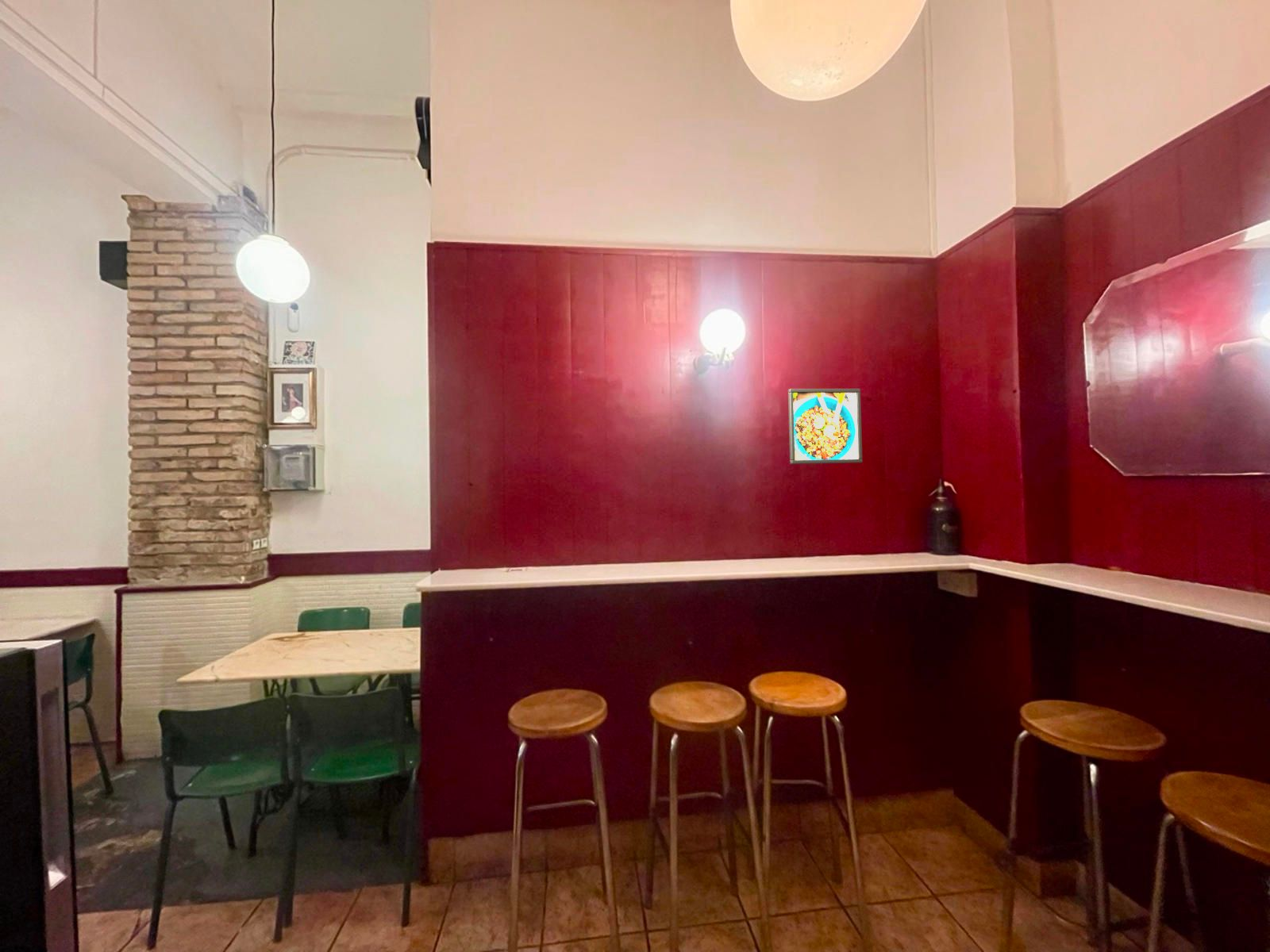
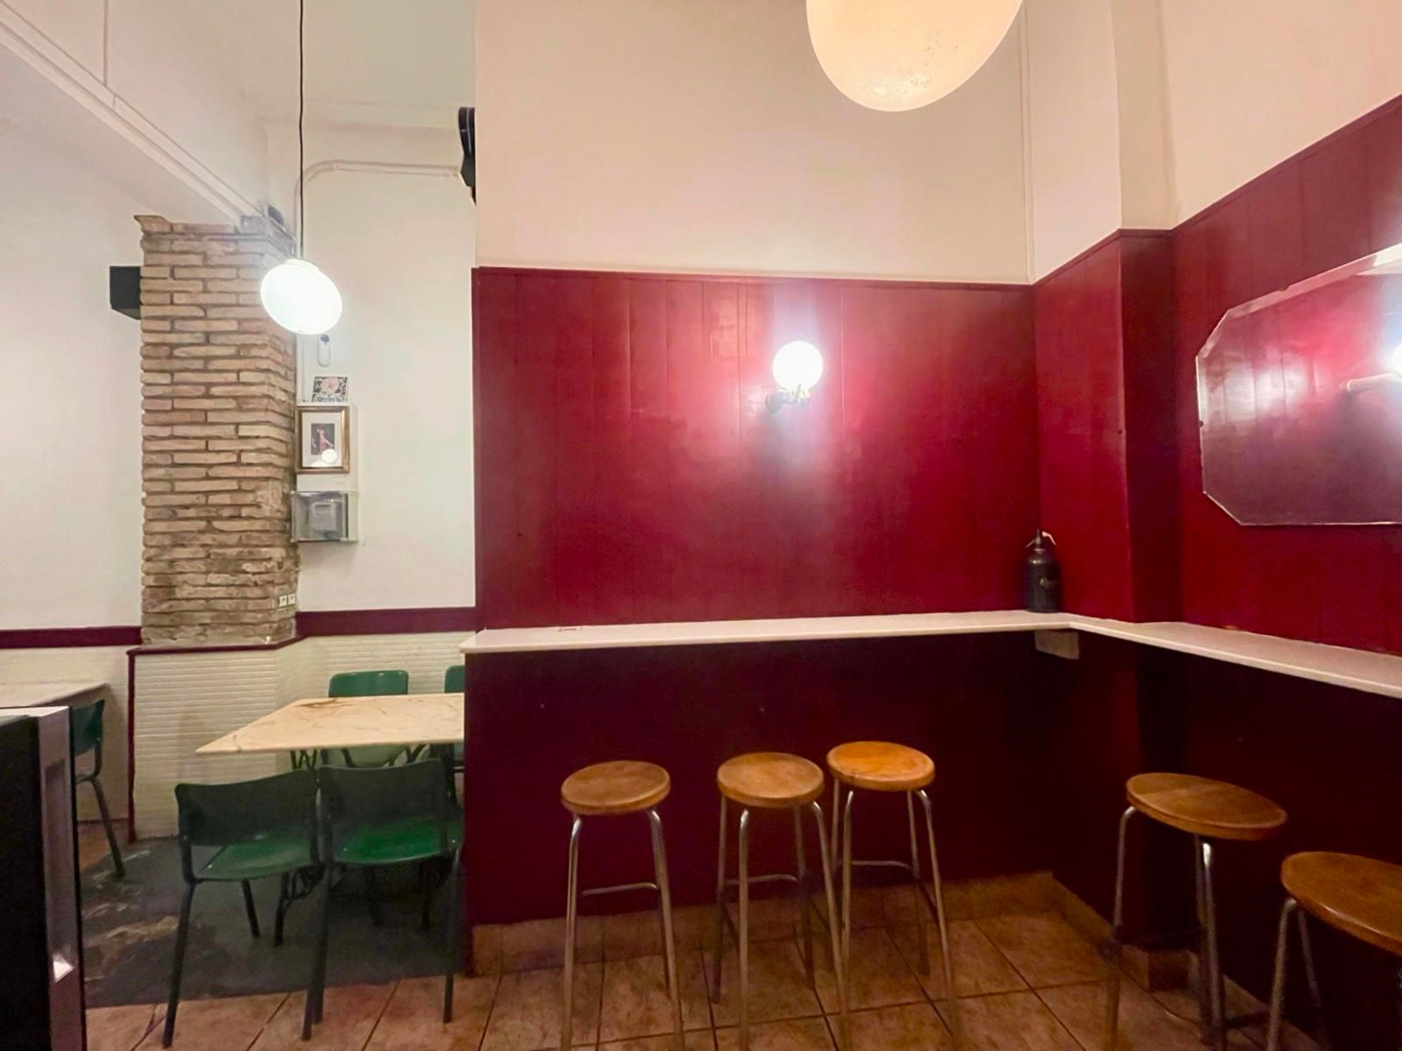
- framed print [787,388,863,465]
